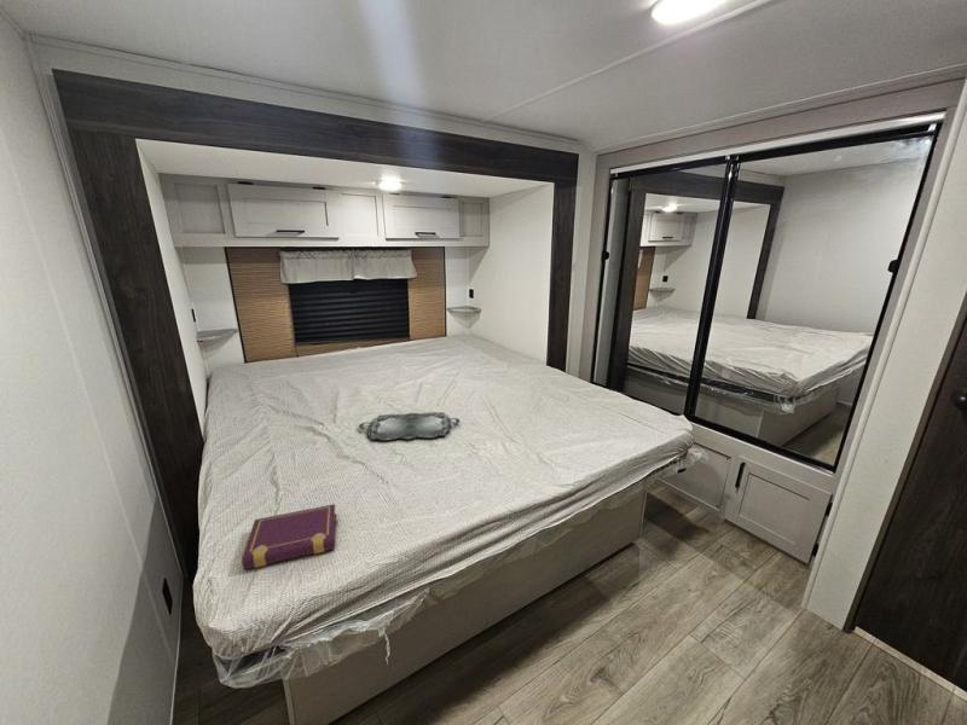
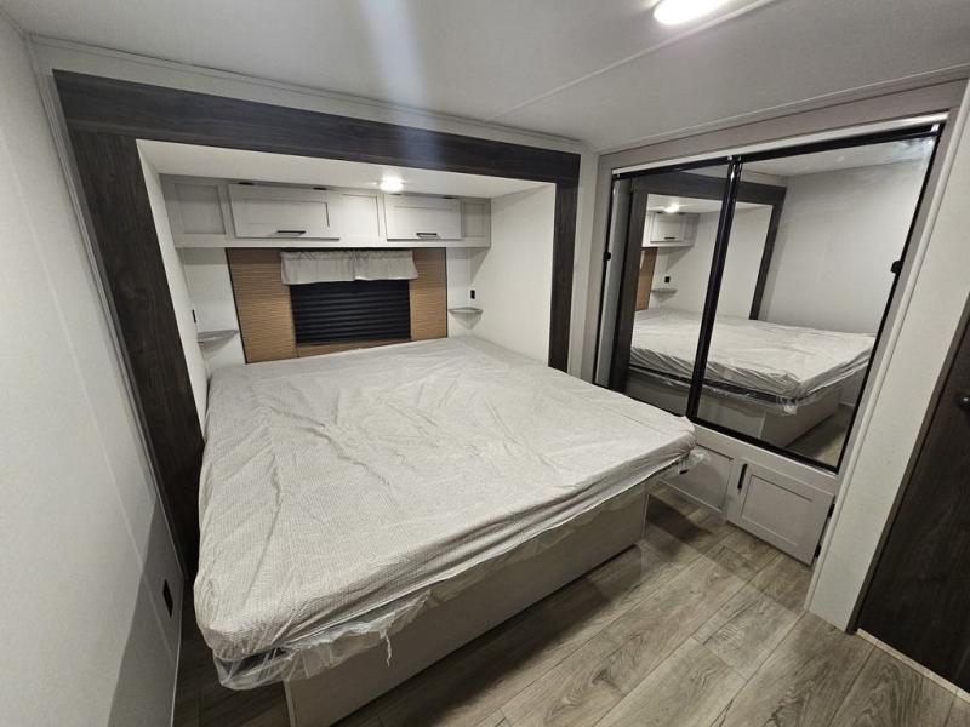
- serving tray [358,411,461,441]
- book [241,503,340,570]
